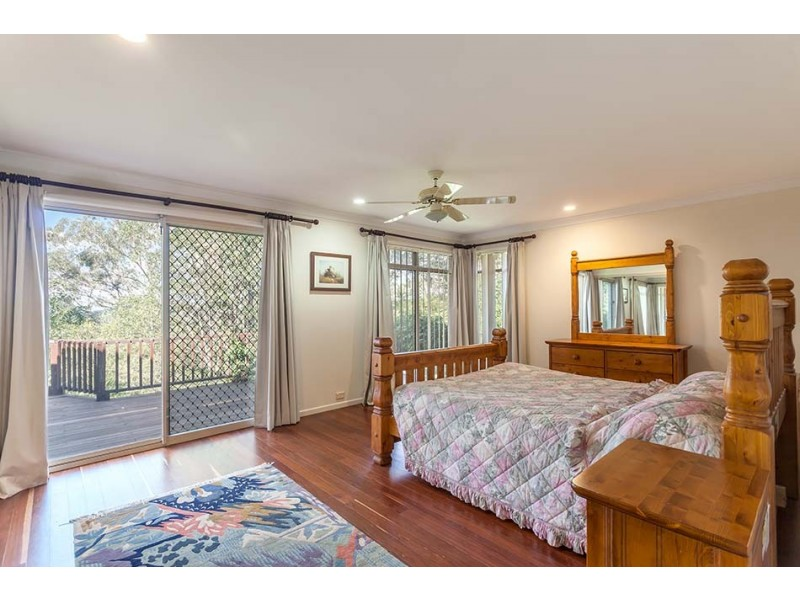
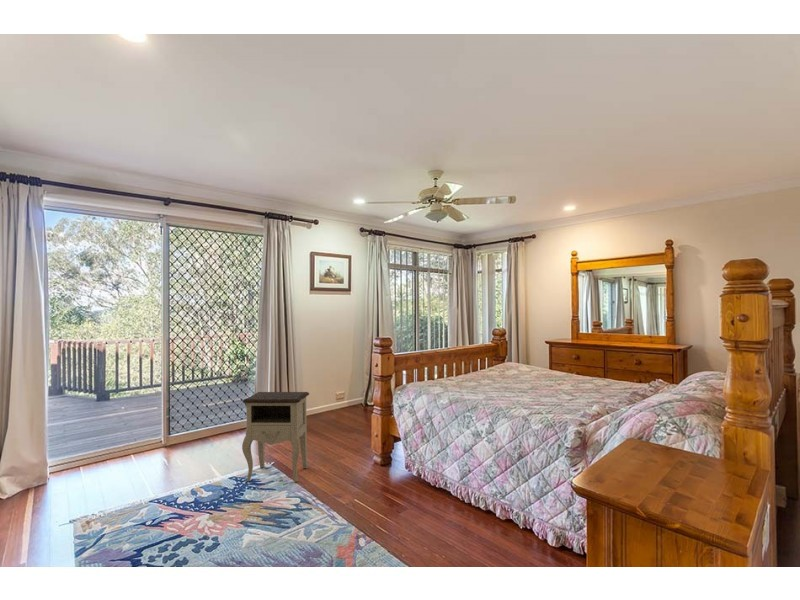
+ nightstand [241,391,310,483]
